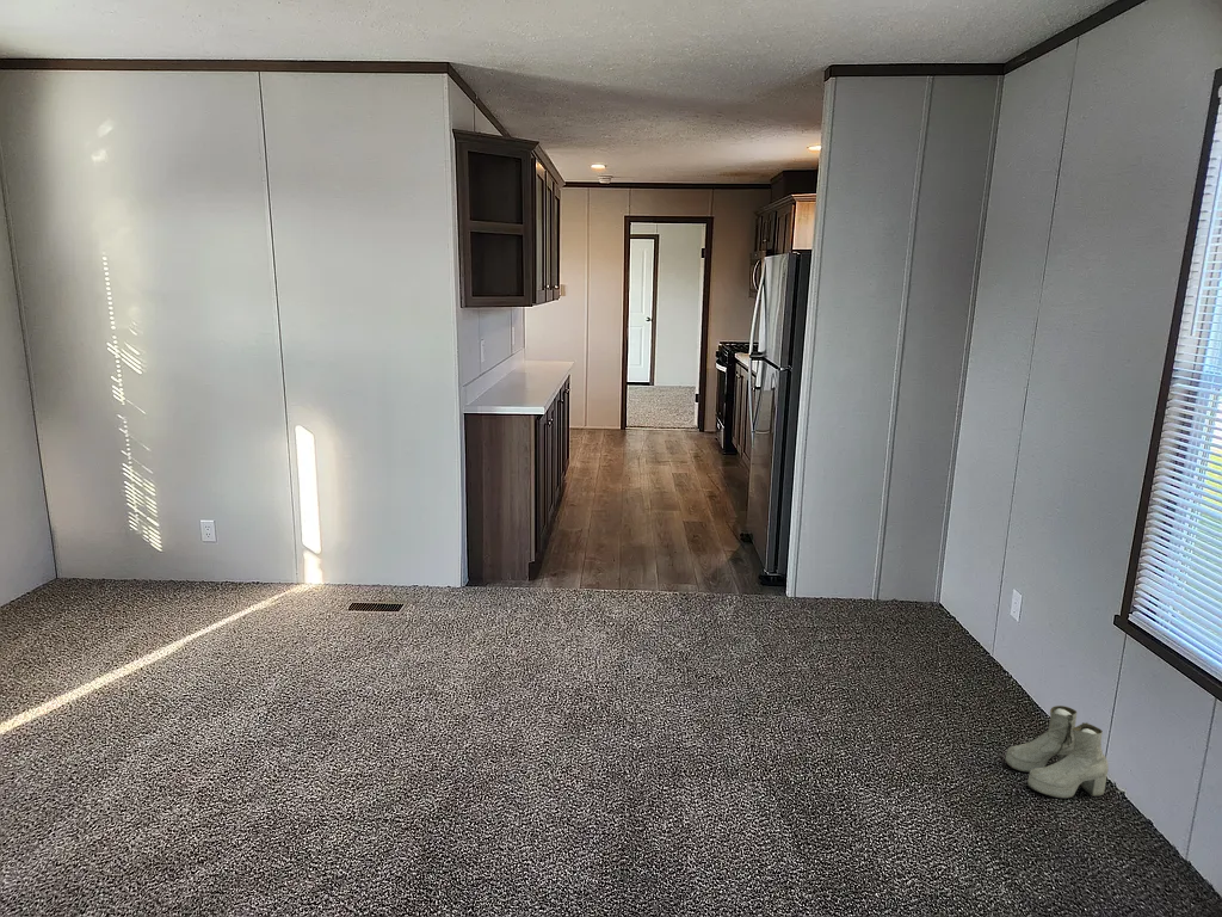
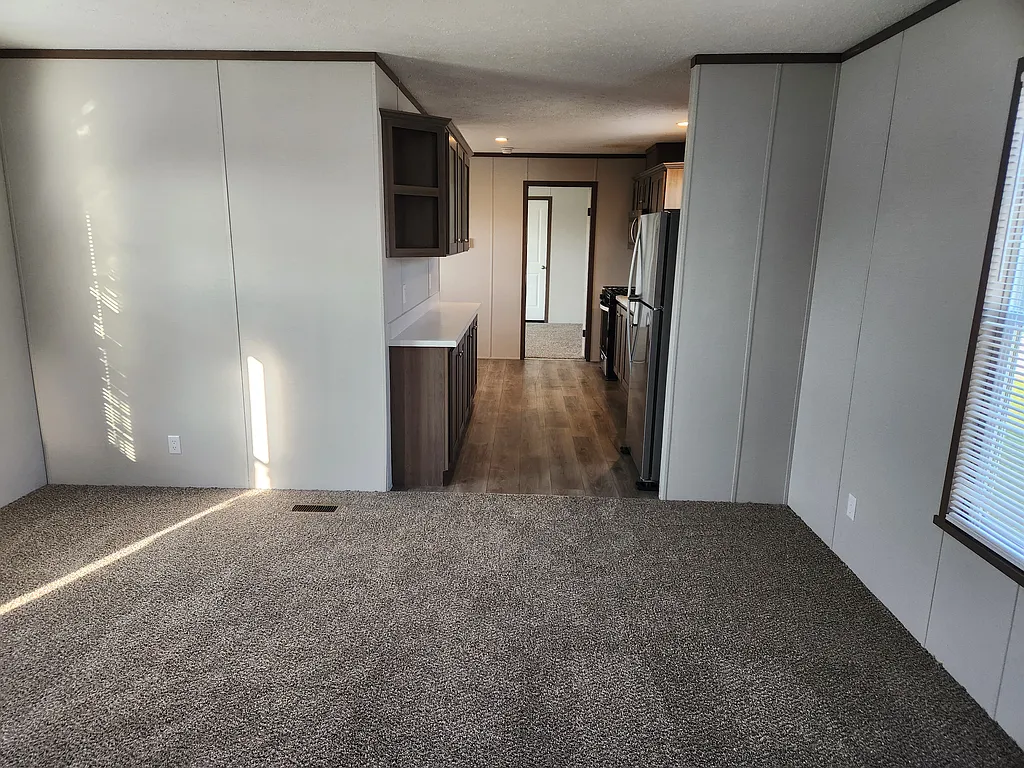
- boots [1004,704,1110,800]
